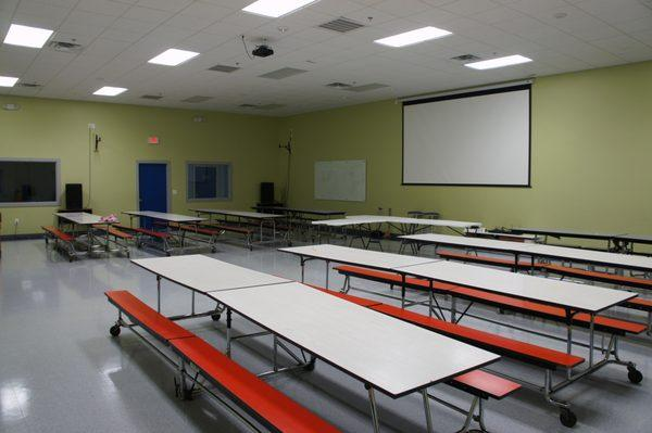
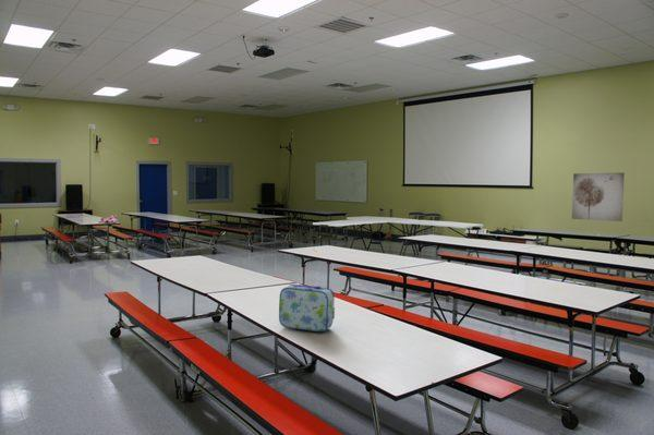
+ lunch box [278,283,336,333]
+ wall art [571,171,626,222]
